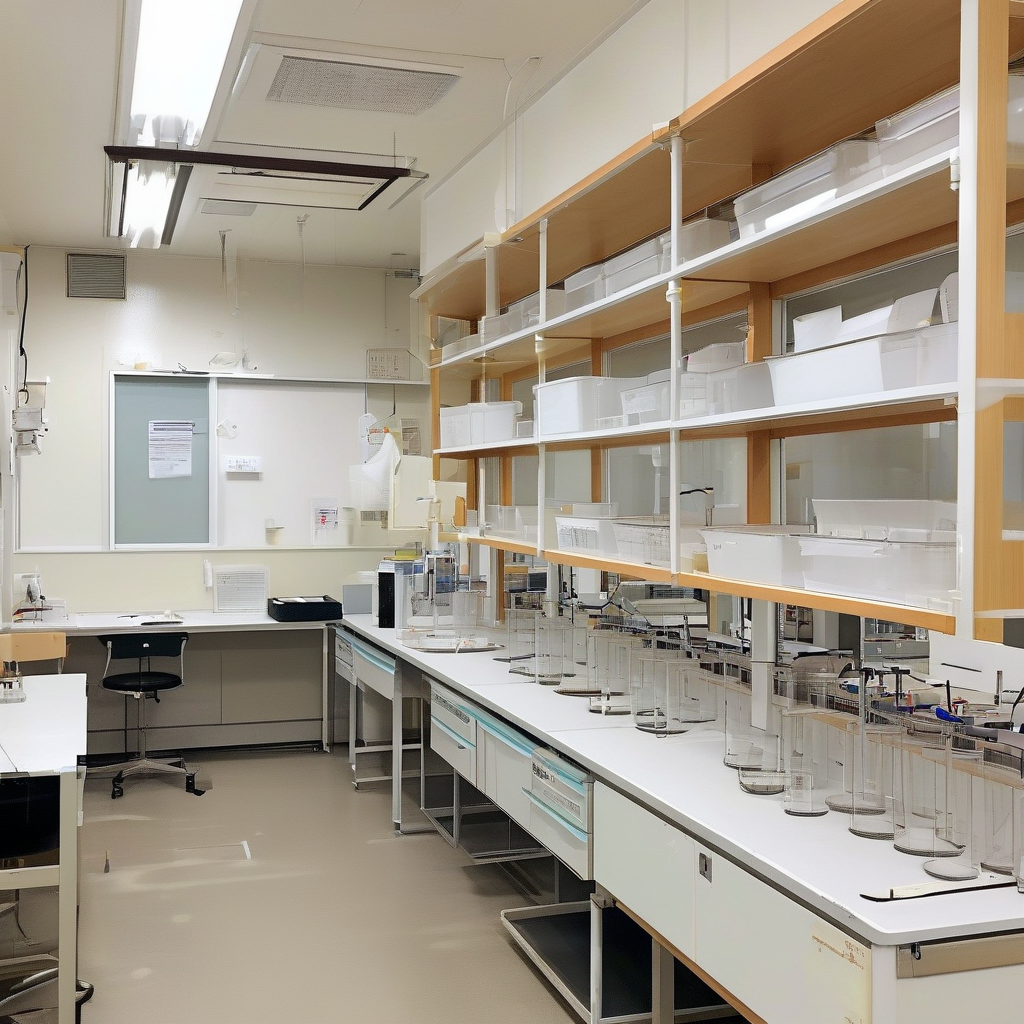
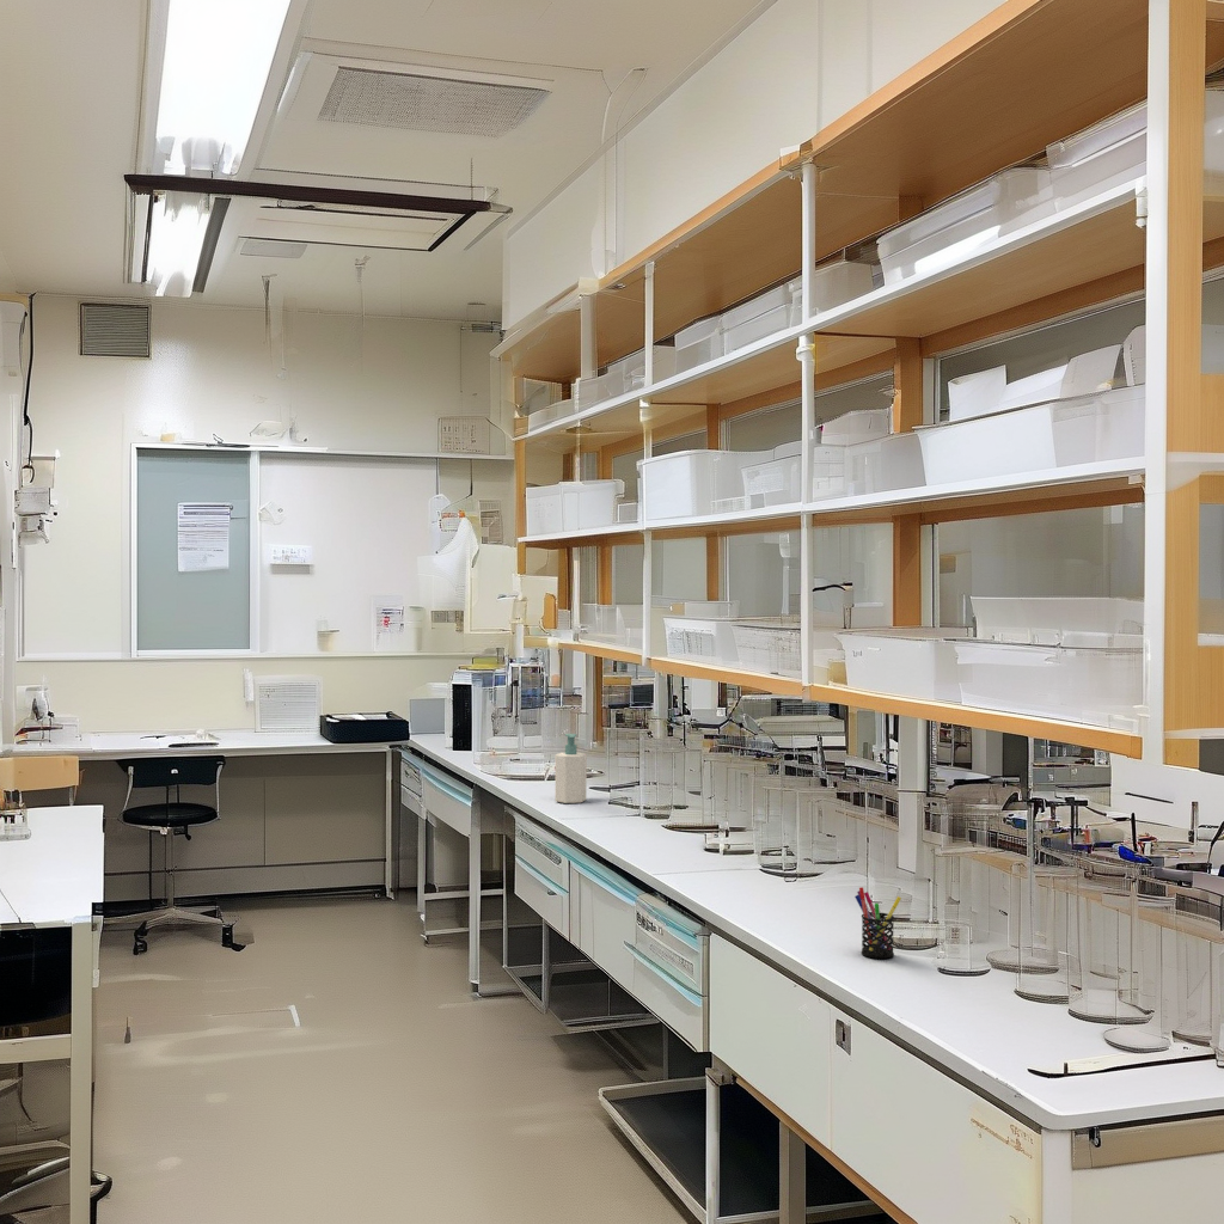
+ pen holder [853,886,902,960]
+ soap bottle [555,733,588,804]
